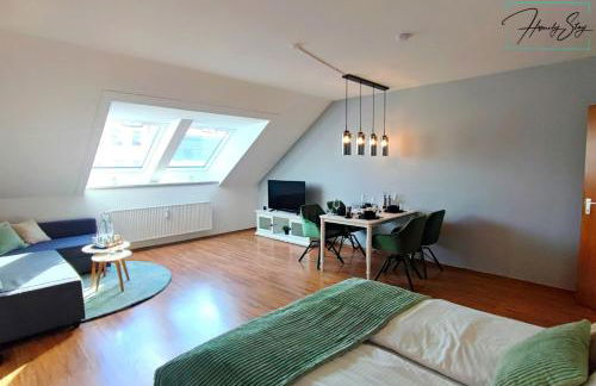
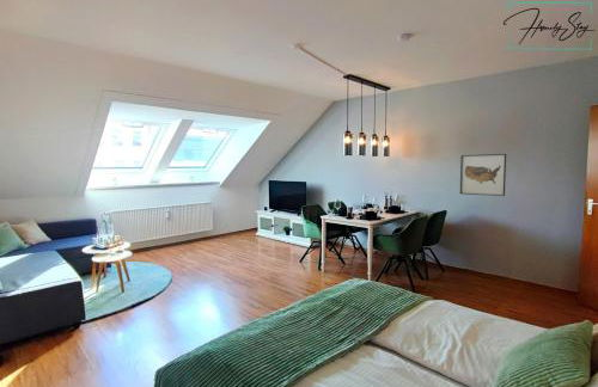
+ wall art [459,153,507,197]
